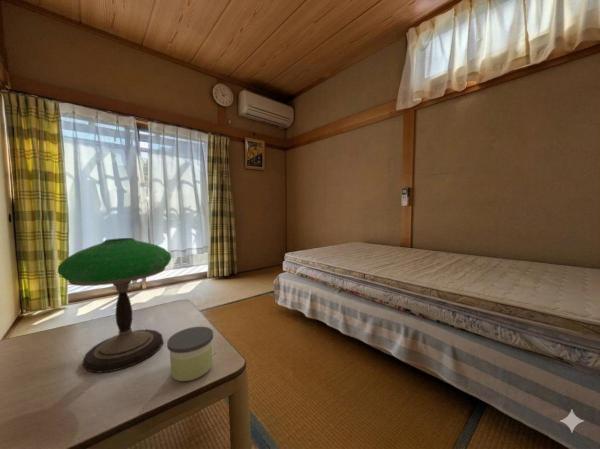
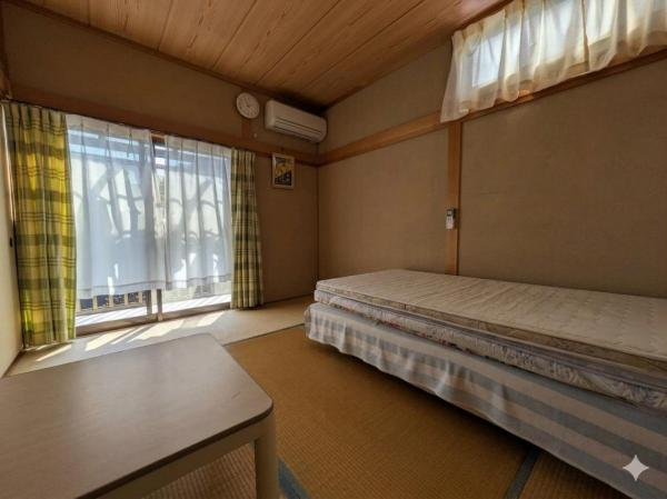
- table lamp [57,237,172,374]
- candle [166,326,214,382]
